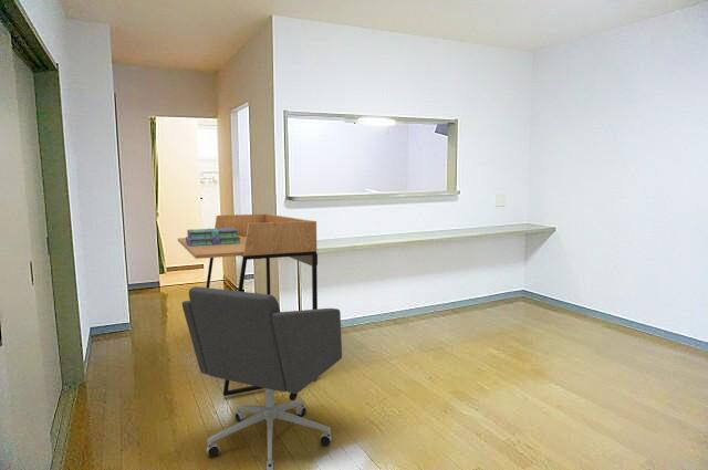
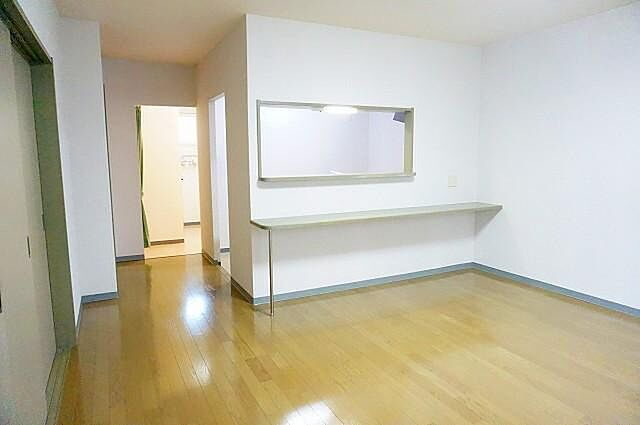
- desk [177,213,320,397]
- stack of books [185,228,241,246]
- office chair [181,285,343,470]
